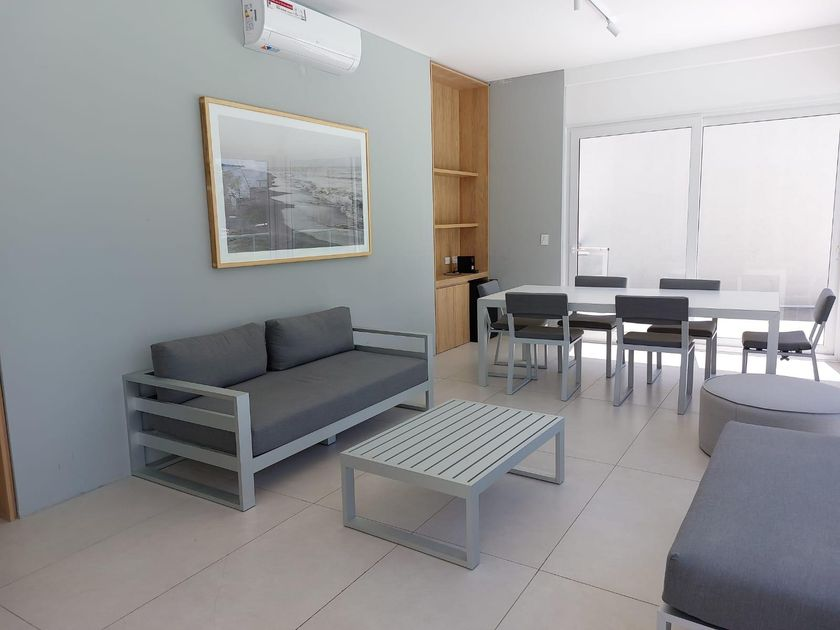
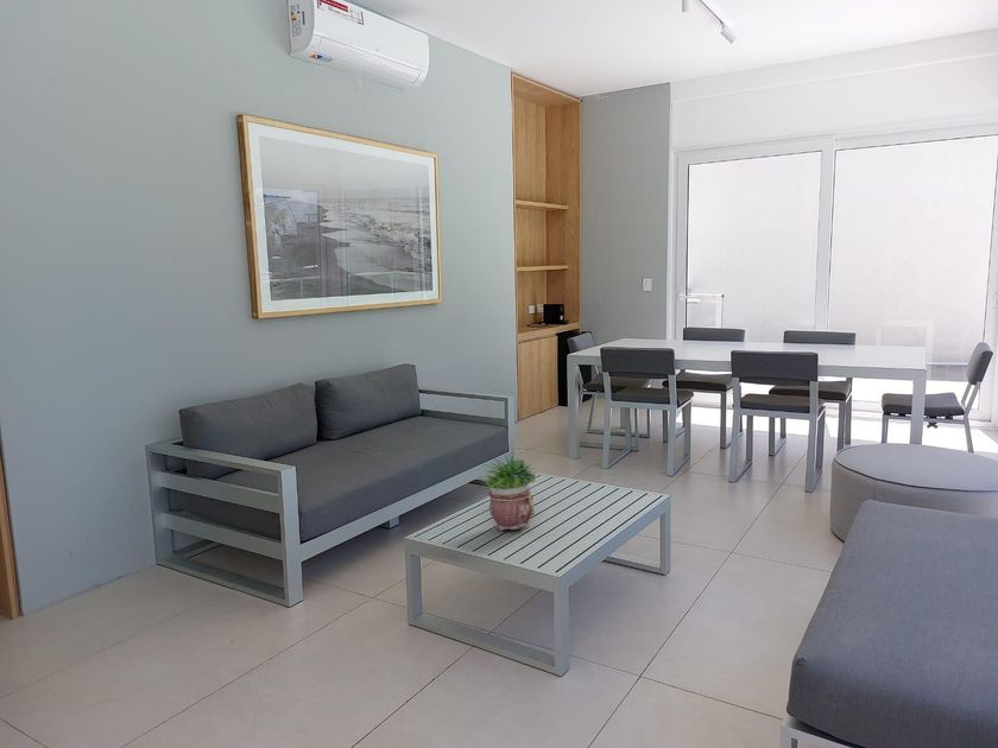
+ potted plant [480,450,537,533]
